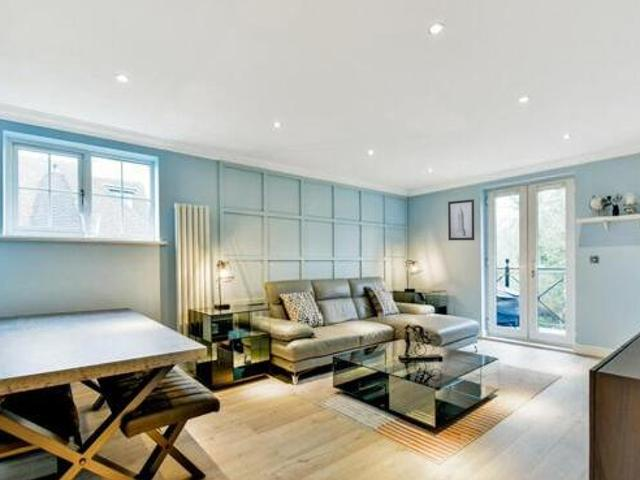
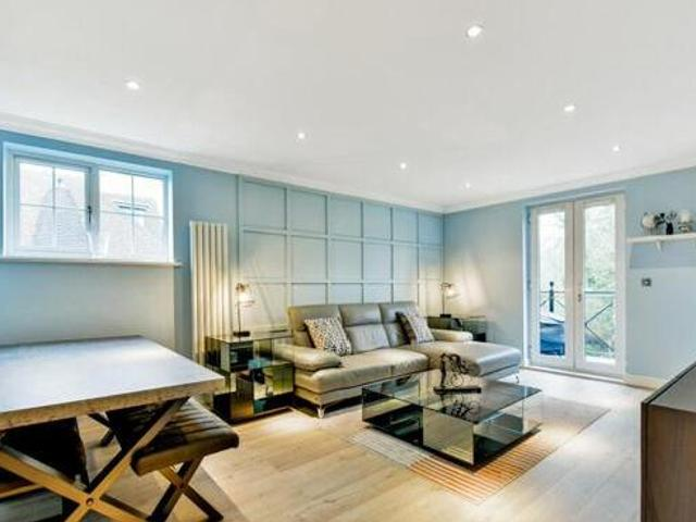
- wall art [447,198,475,241]
